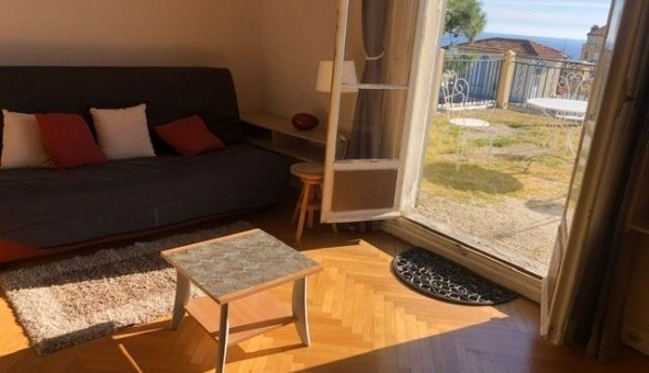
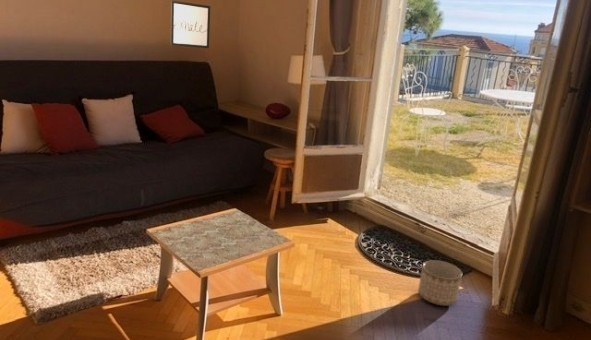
+ wall art [170,0,211,49]
+ planter [417,259,463,307]
